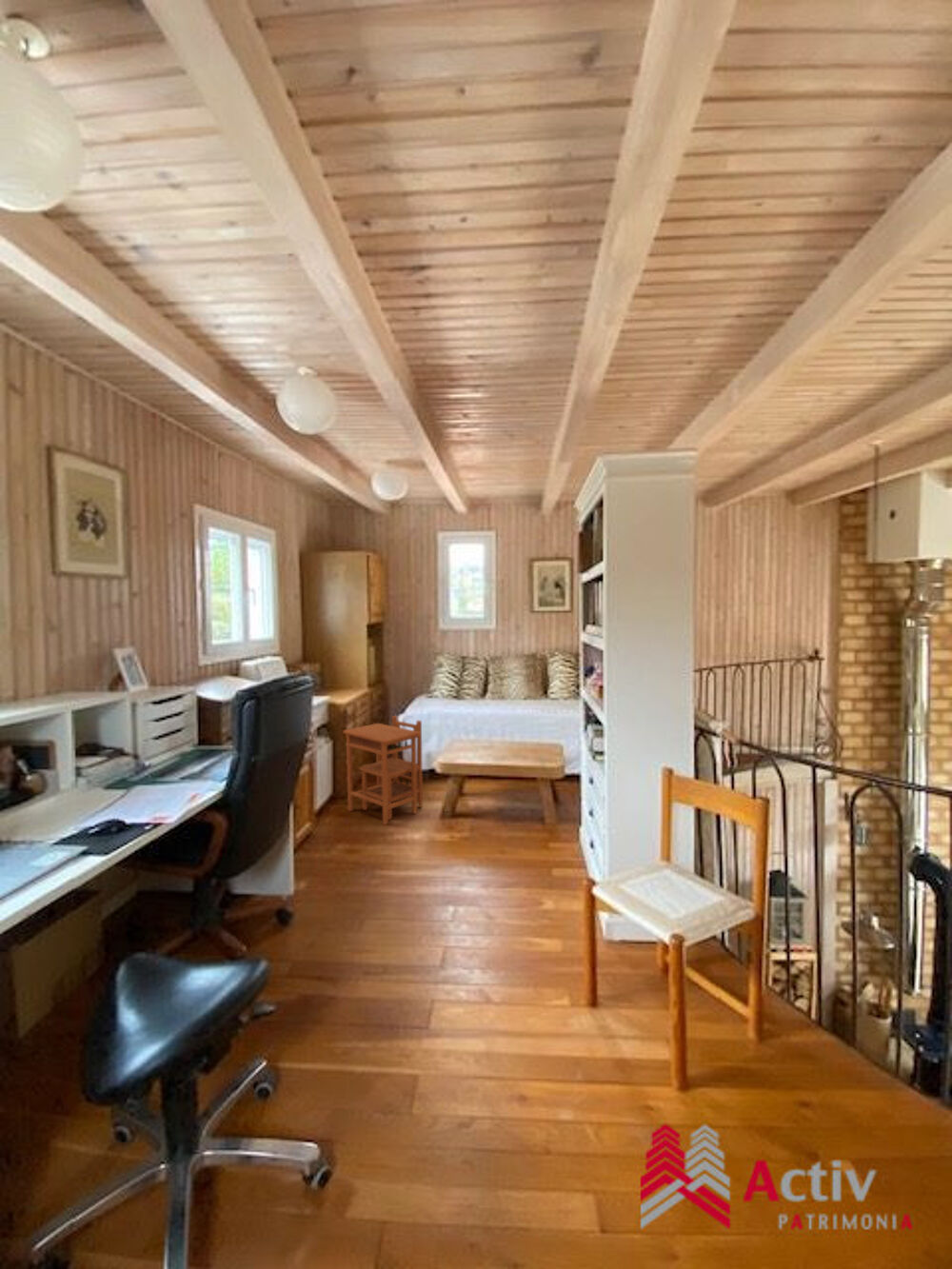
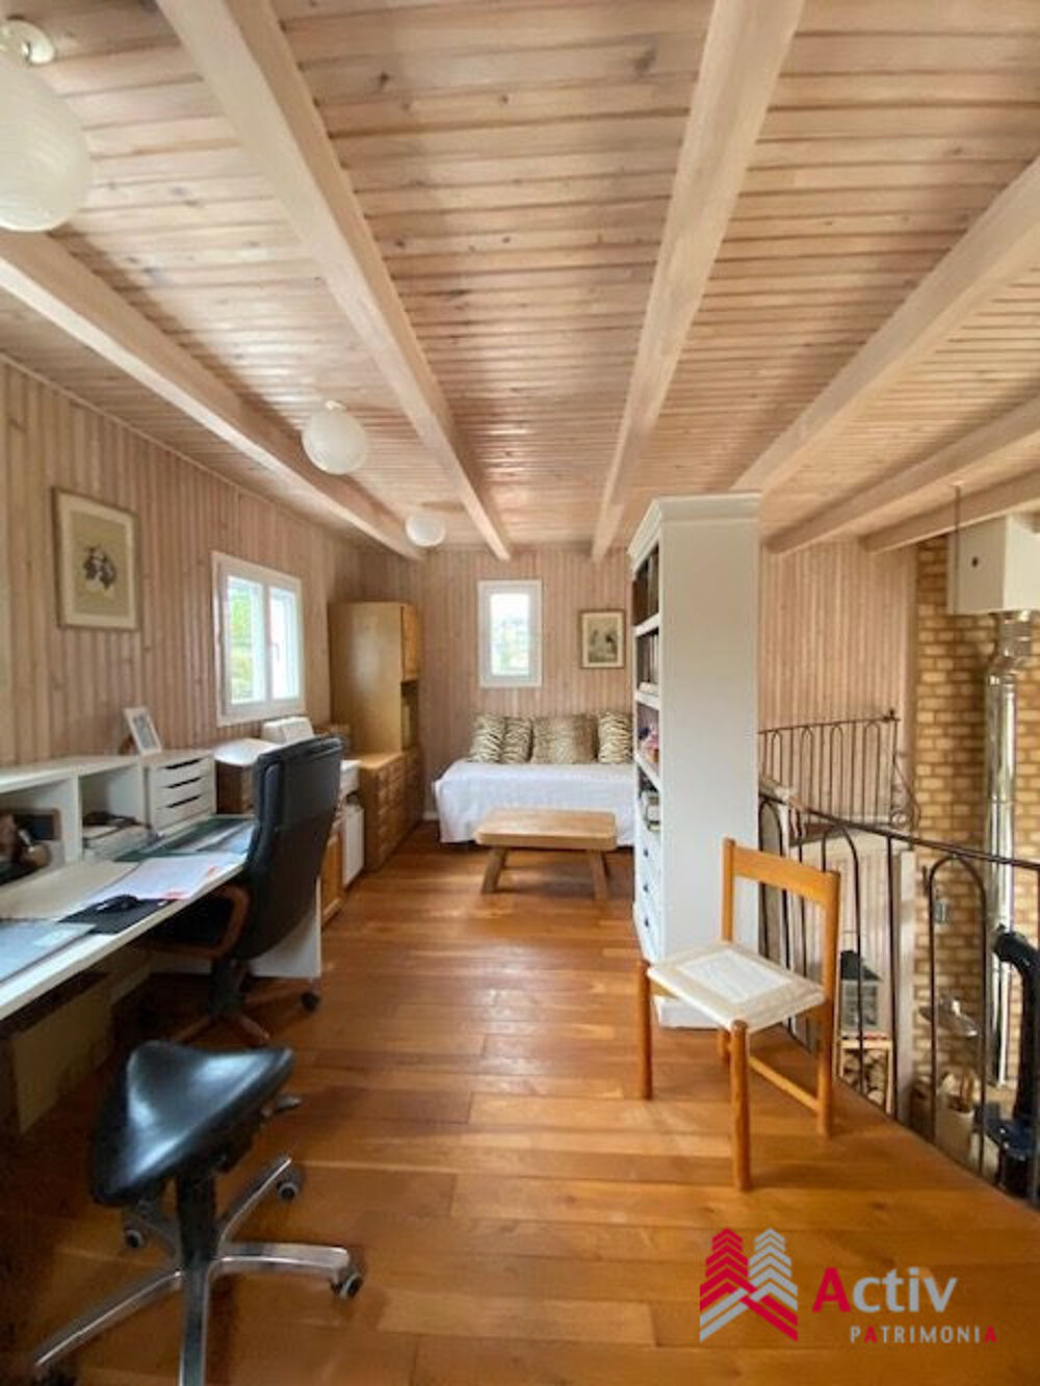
- side table [343,715,424,826]
